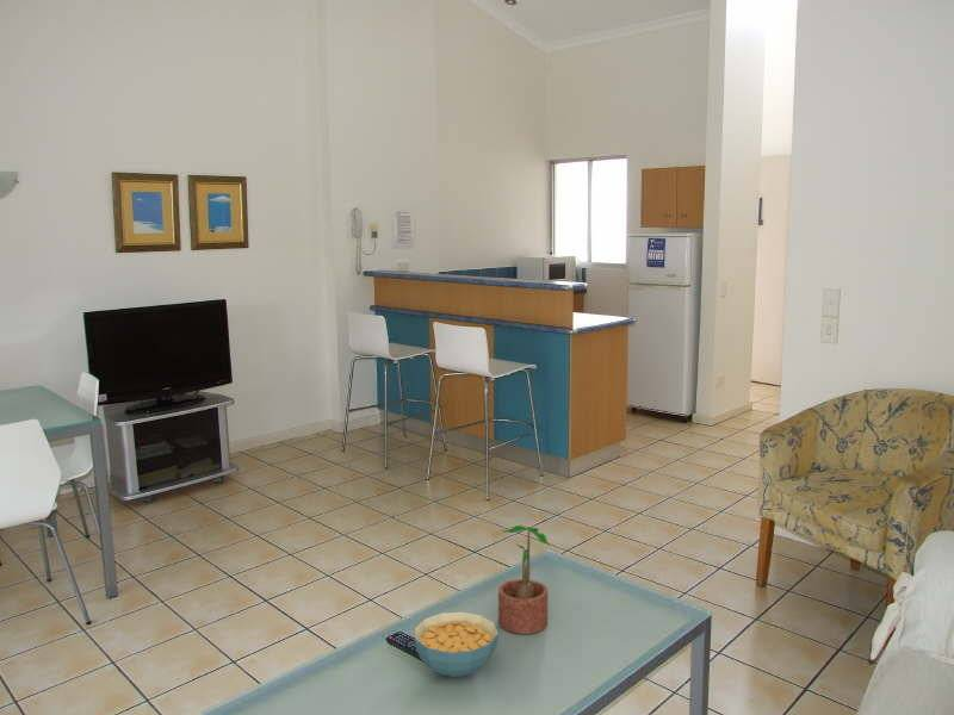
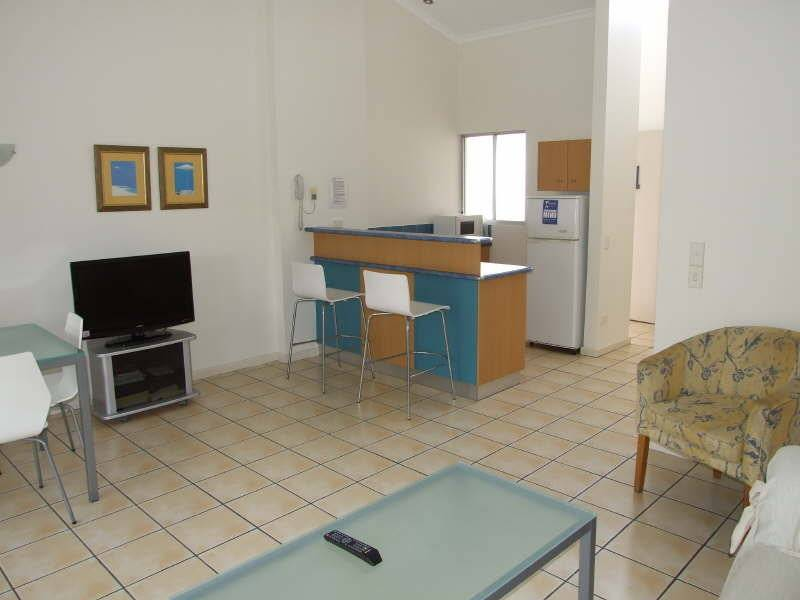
- cereal bowl [413,610,500,678]
- potted plant [497,524,551,635]
